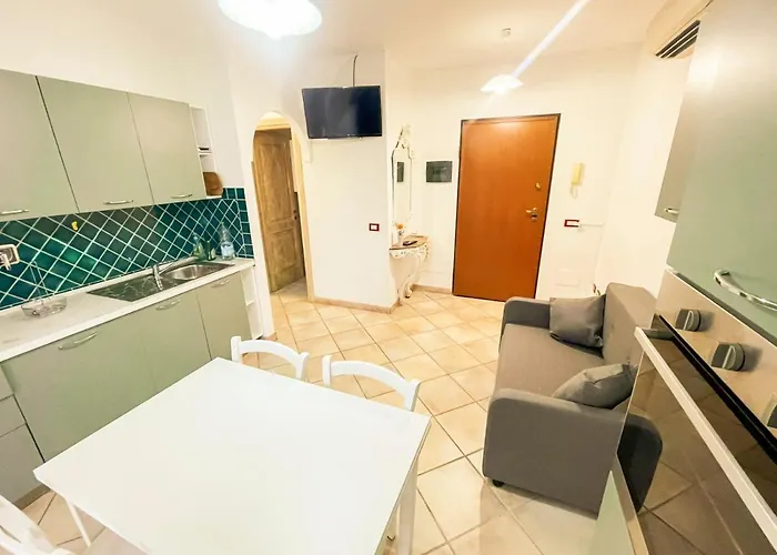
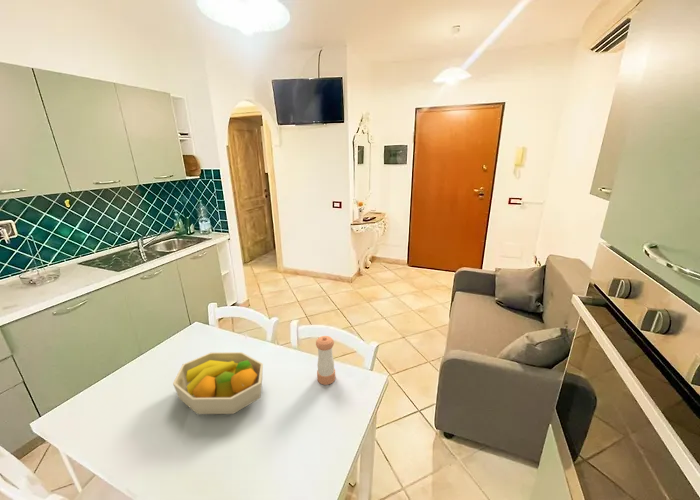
+ pepper shaker [315,335,336,386]
+ fruit bowl [172,351,264,415]
